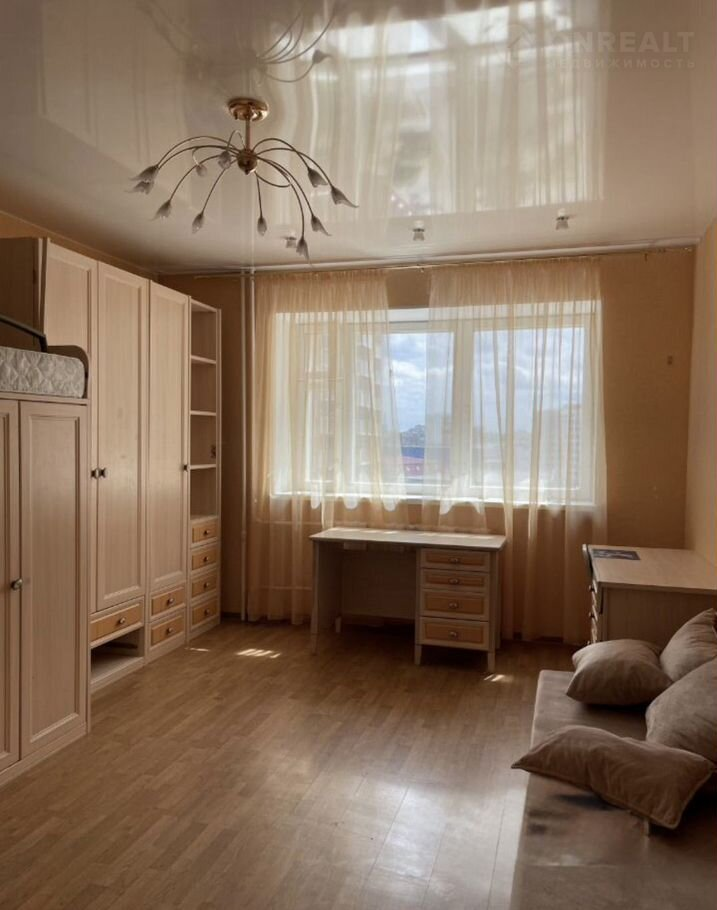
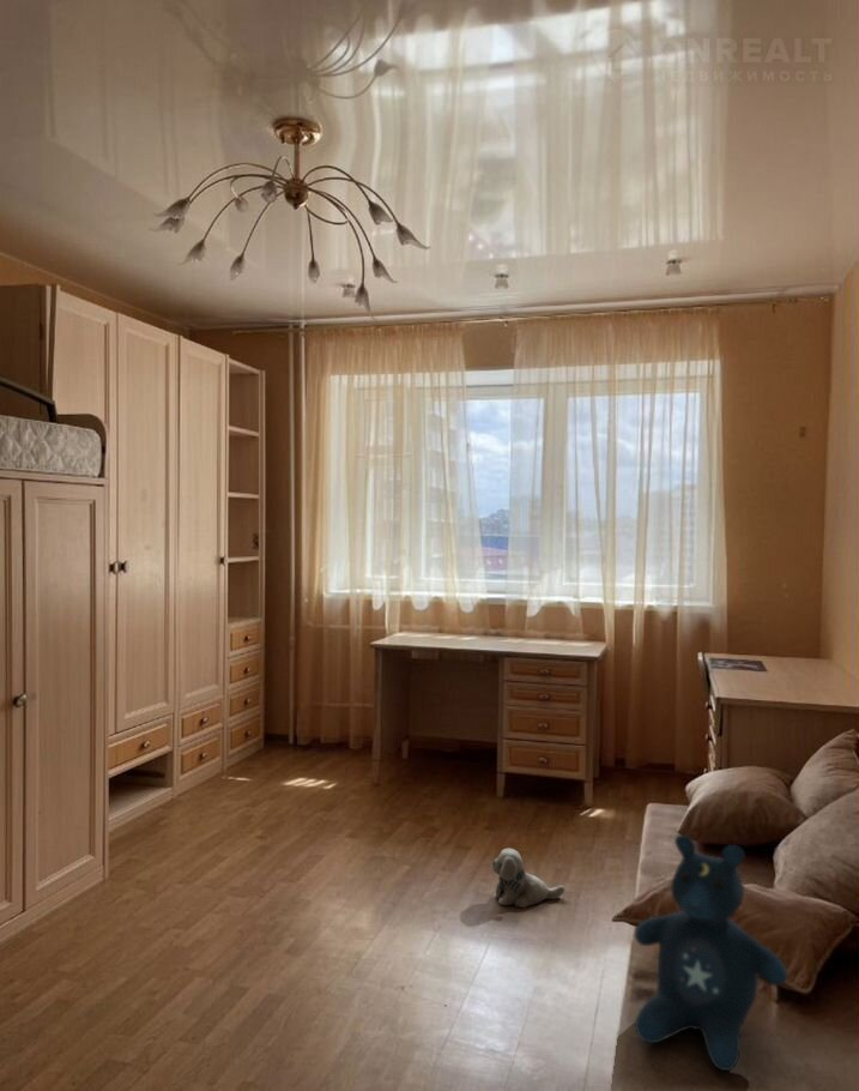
+ stuffed bear [634,833,790,1072]
+ plush toy [490,848,567,909]
